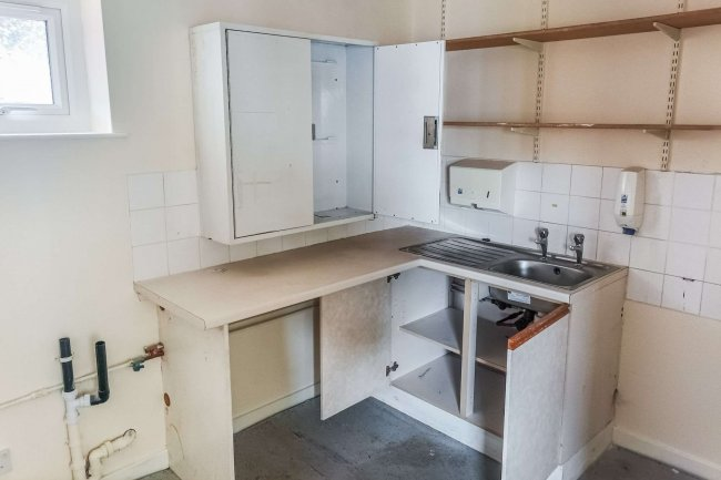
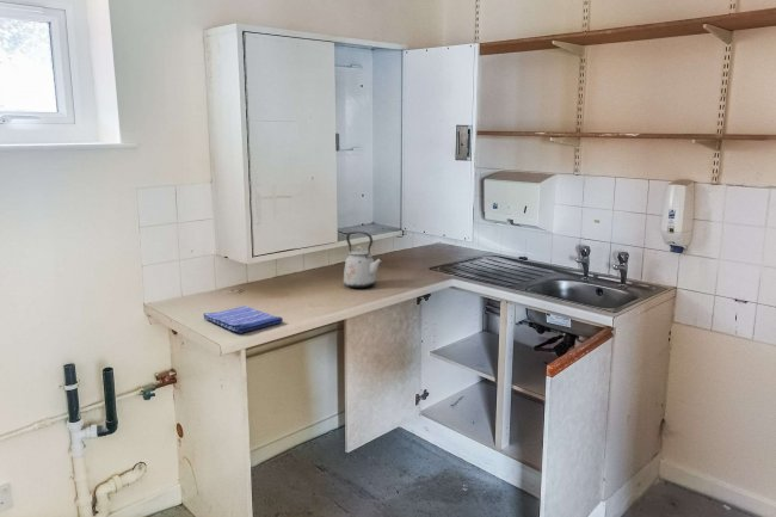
+ dish towel [202,304,284,334]
+ kettle [343,230,383,289]
